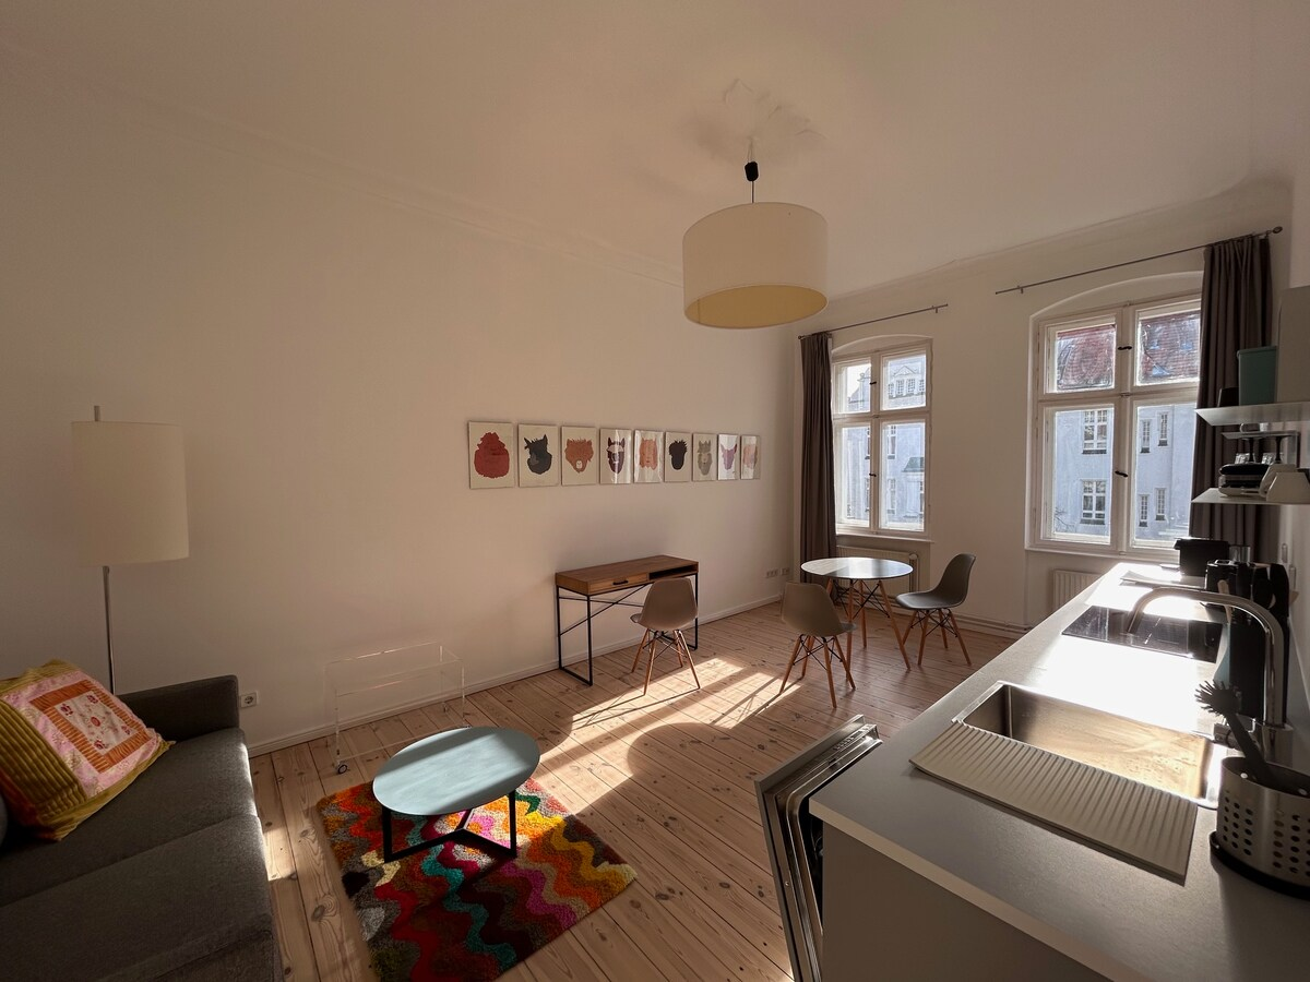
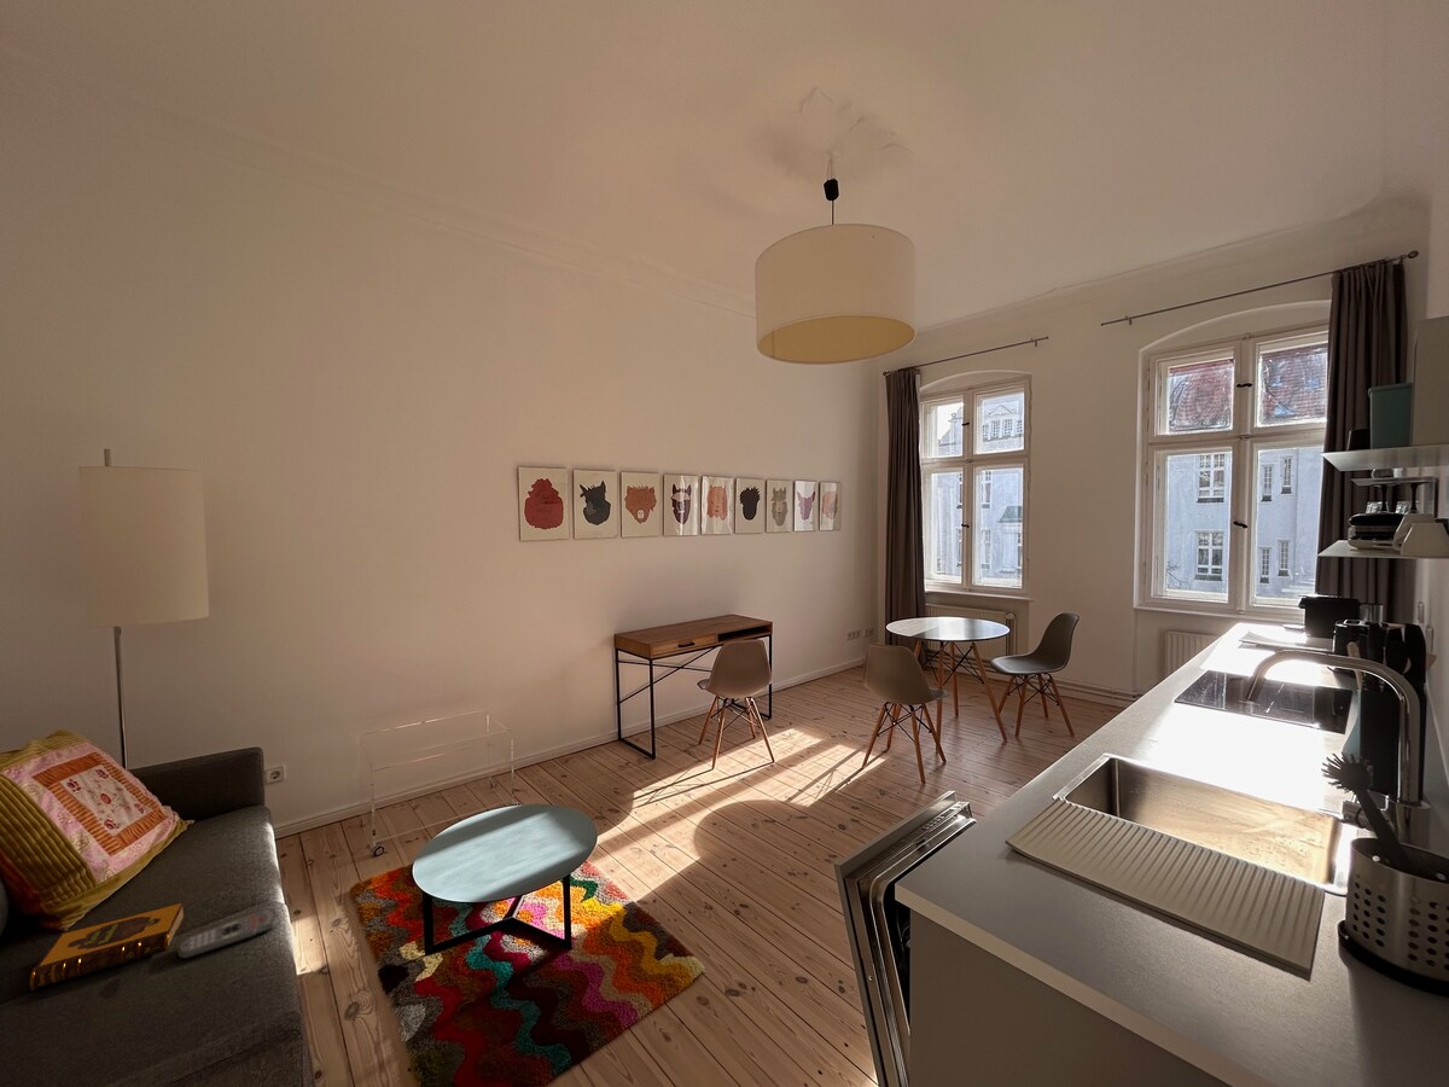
+ remote control [176,907,279,960]
+ hardback book [29,900,186,992]
